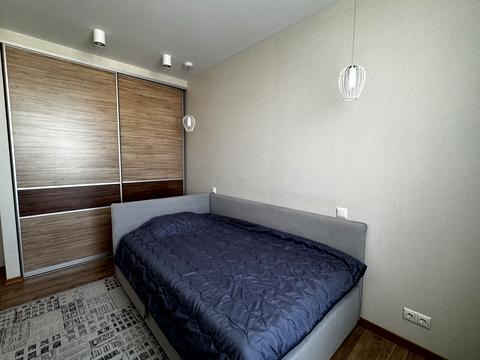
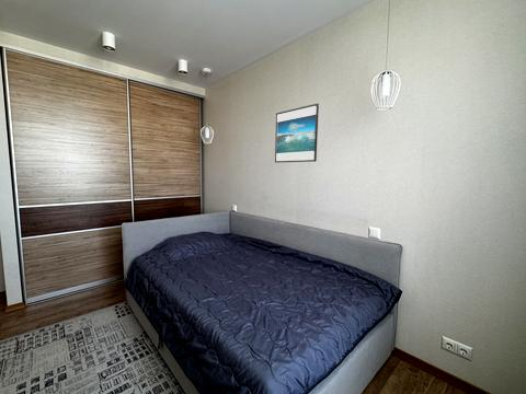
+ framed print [274,103,320,164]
